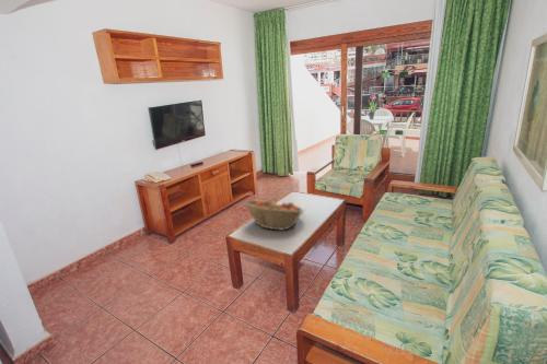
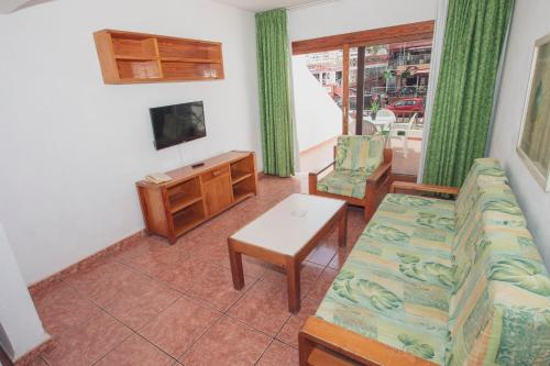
- fruit basket [243,199,304,232]
